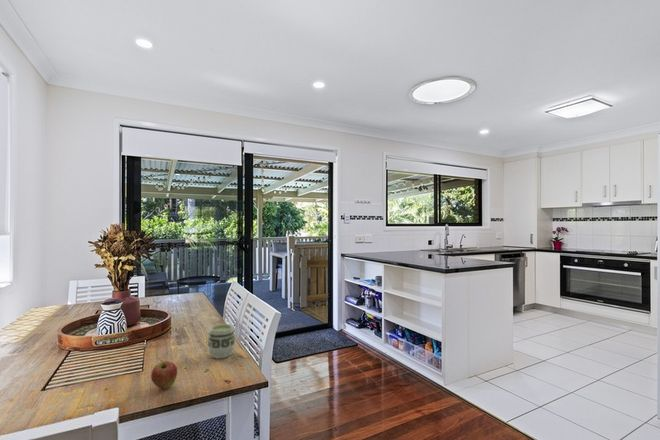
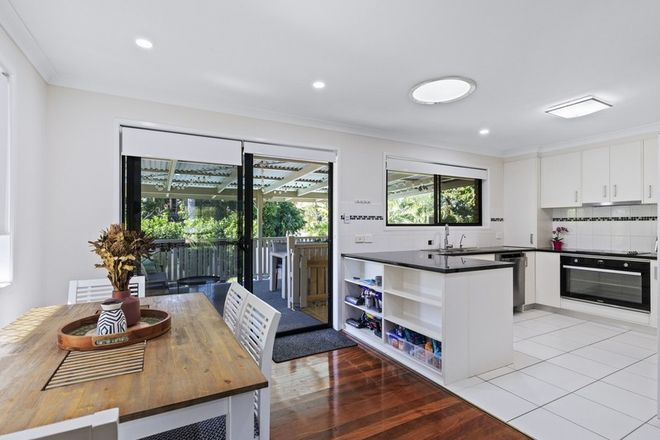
- cup [206,323,236,360]
- fruit [150,360,178,390]
